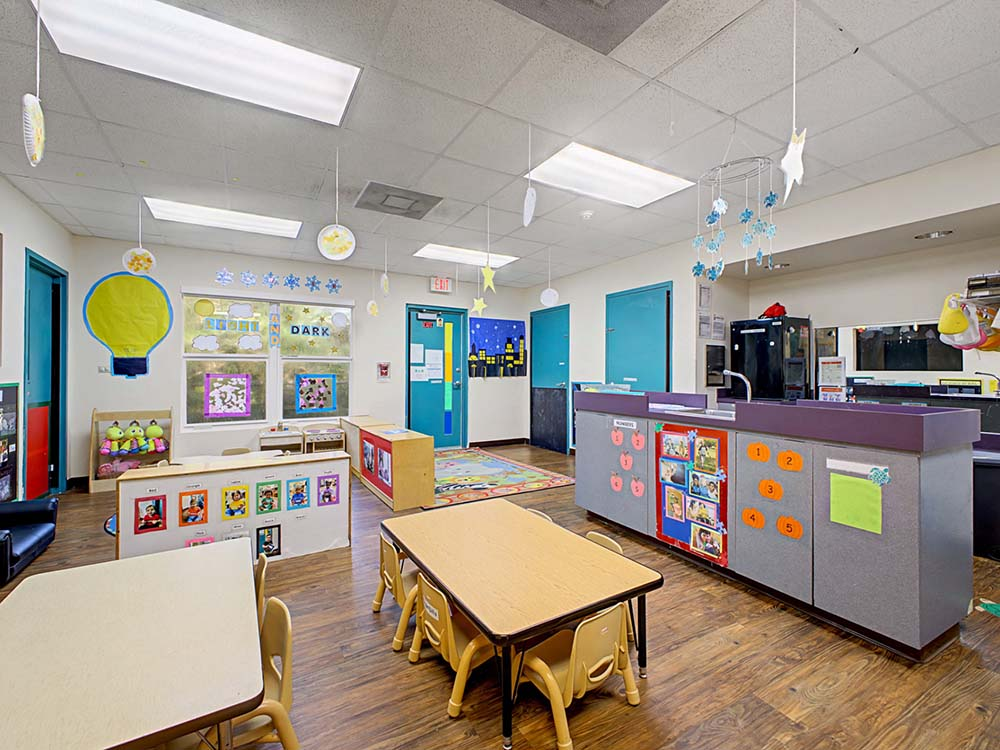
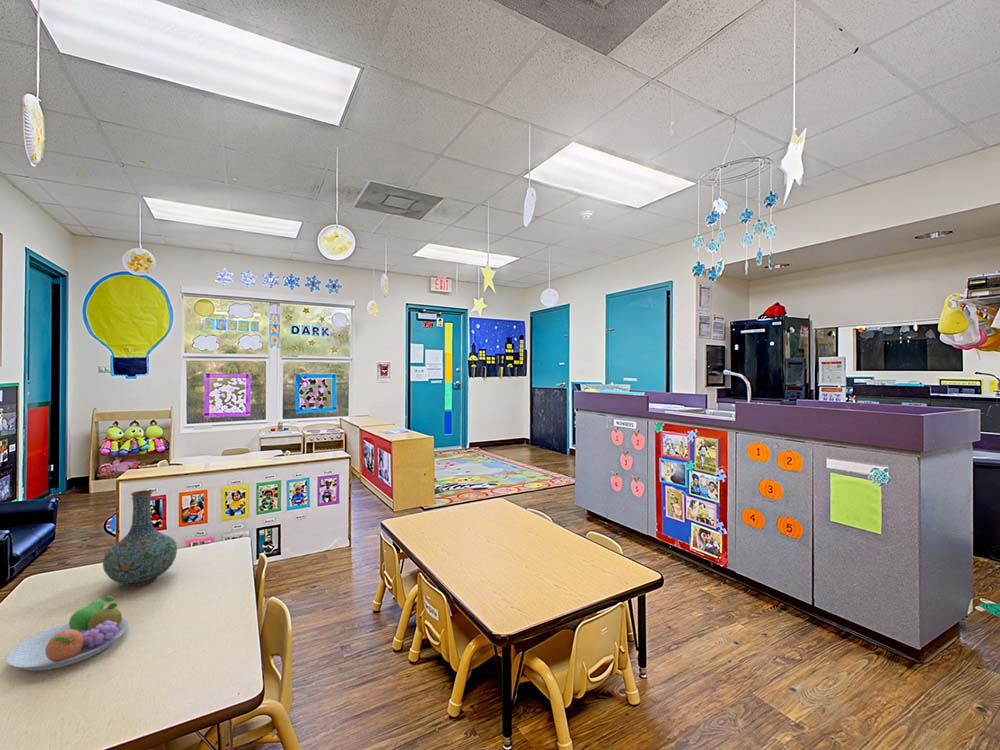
+ fruit bowl [5,595,129,672]
+ vase [102,489,178,587]
